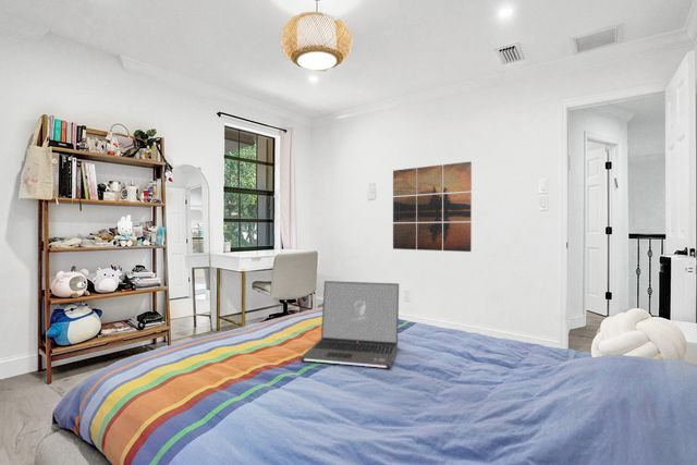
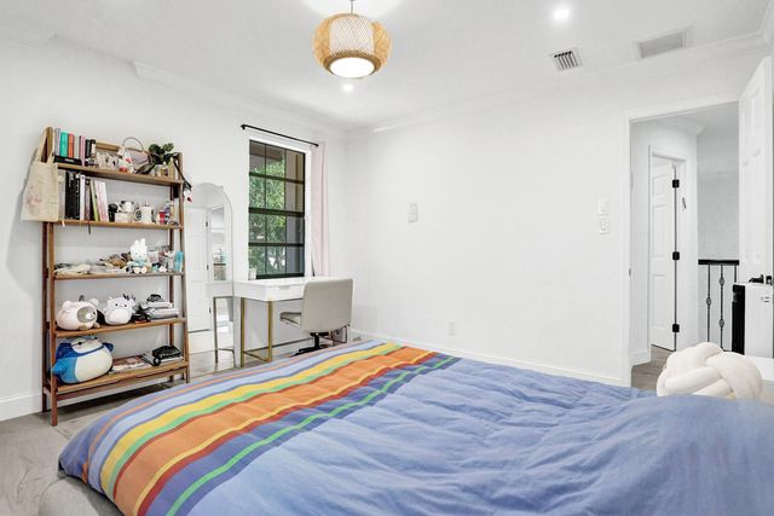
- wall art [392,160,473,253]
- laptop [299,280,400,369]
